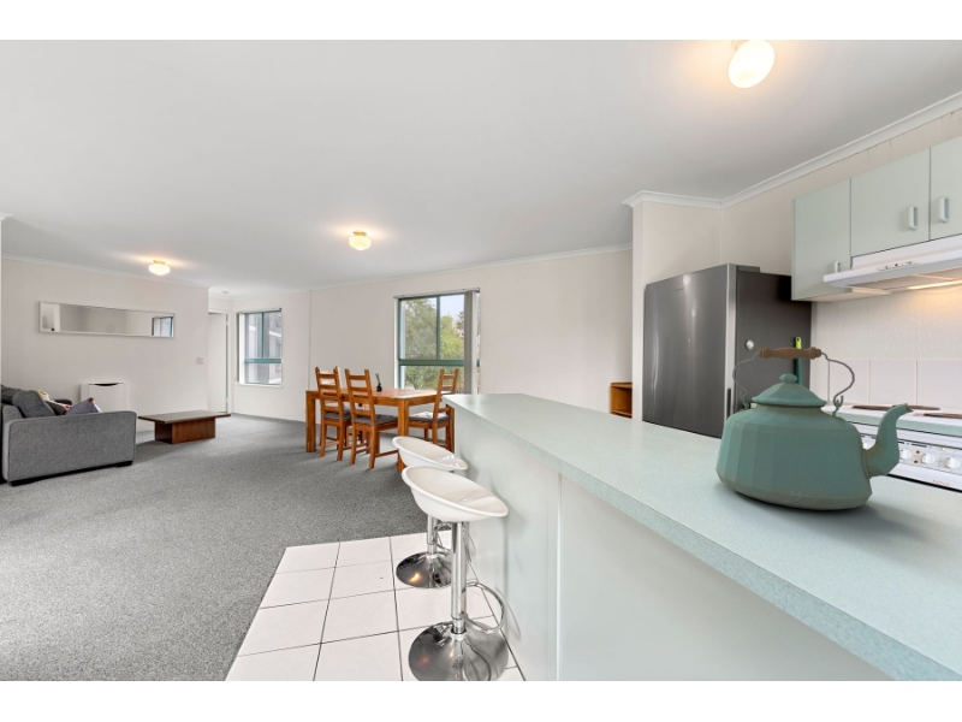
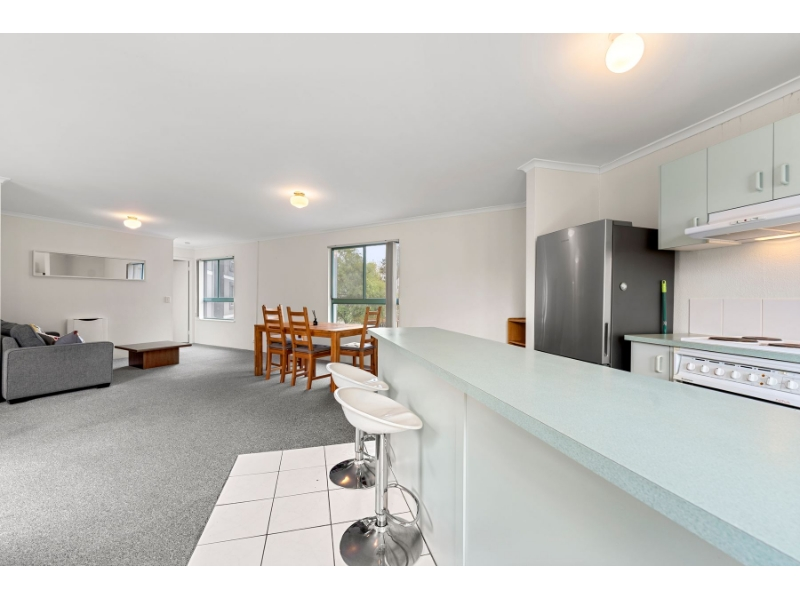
- kettle [714,345,915,511]
